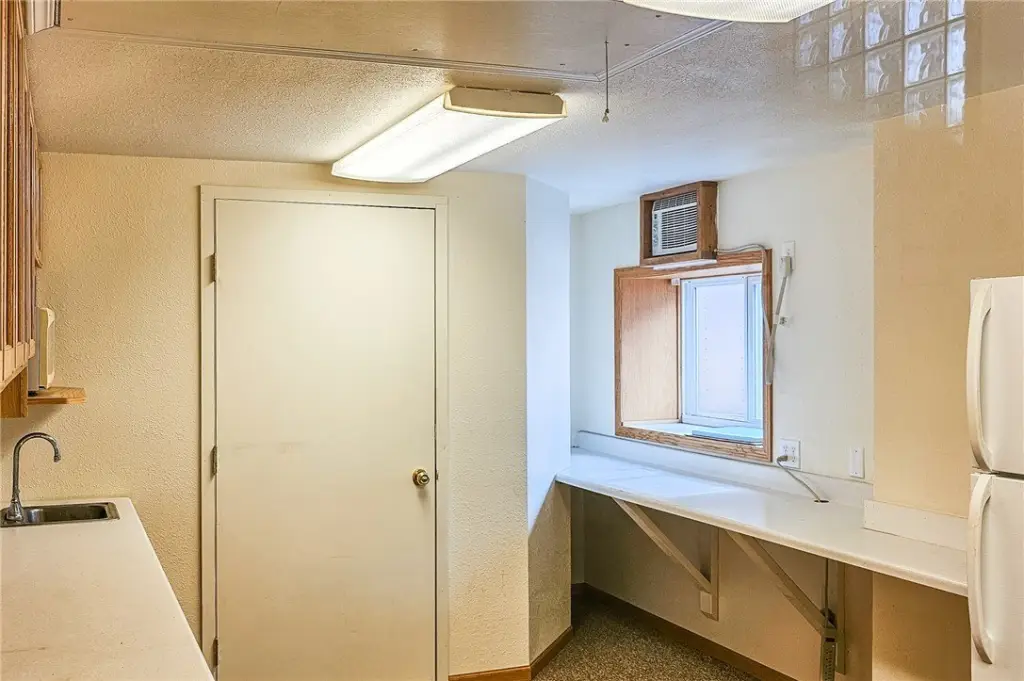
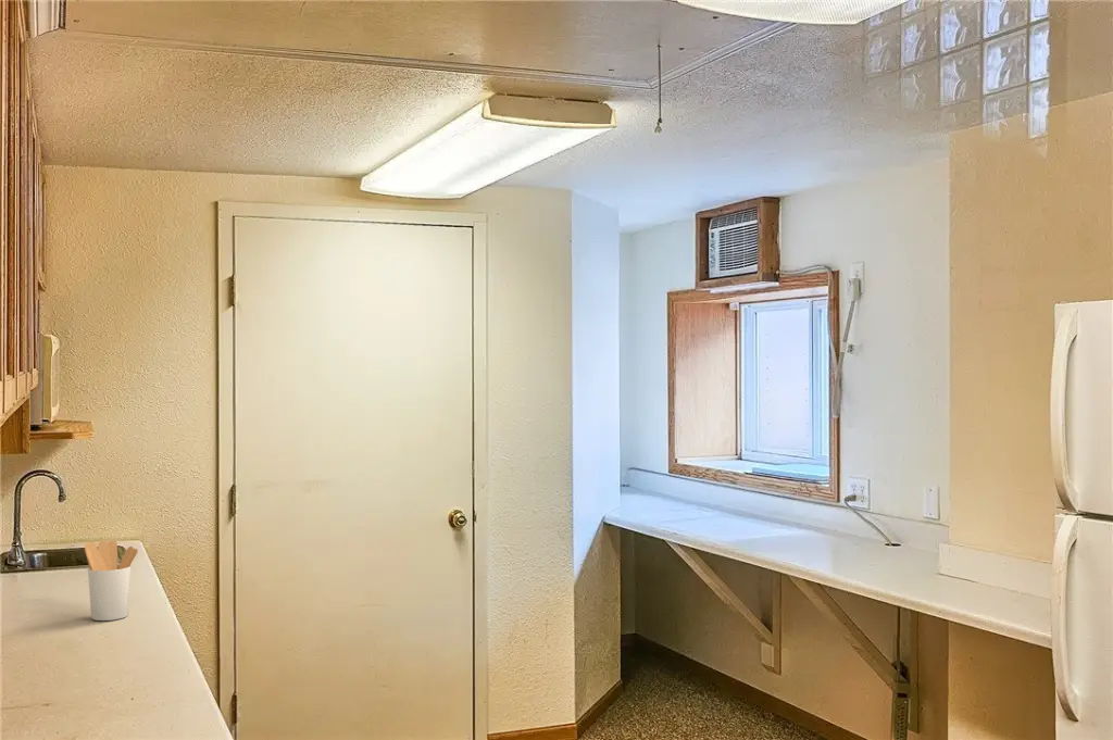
+ utensil holder [84,539,139,622]
